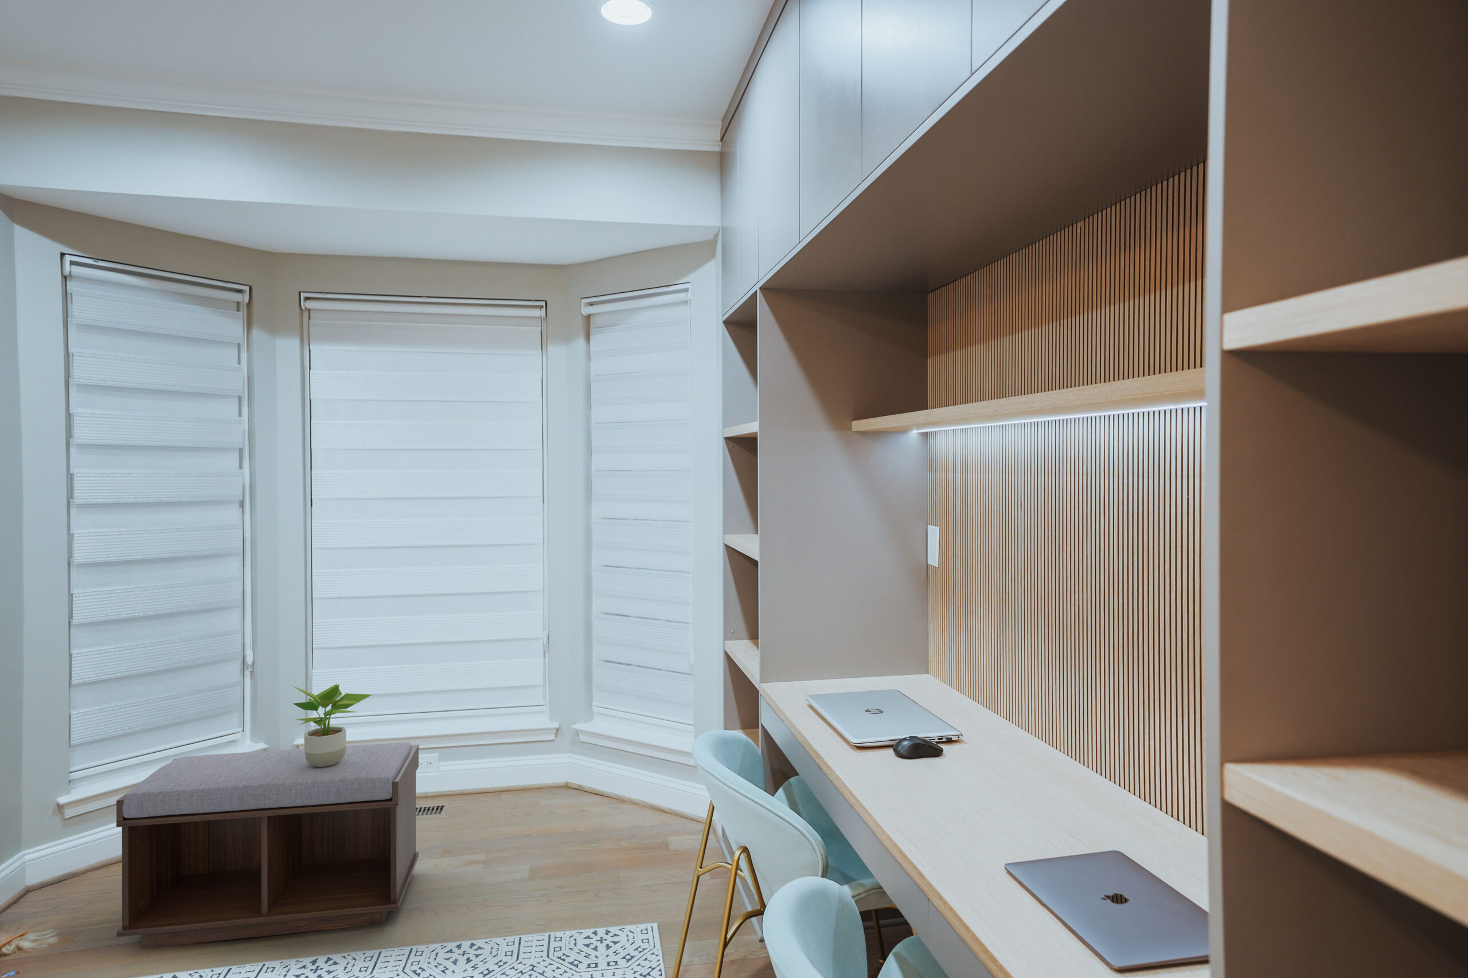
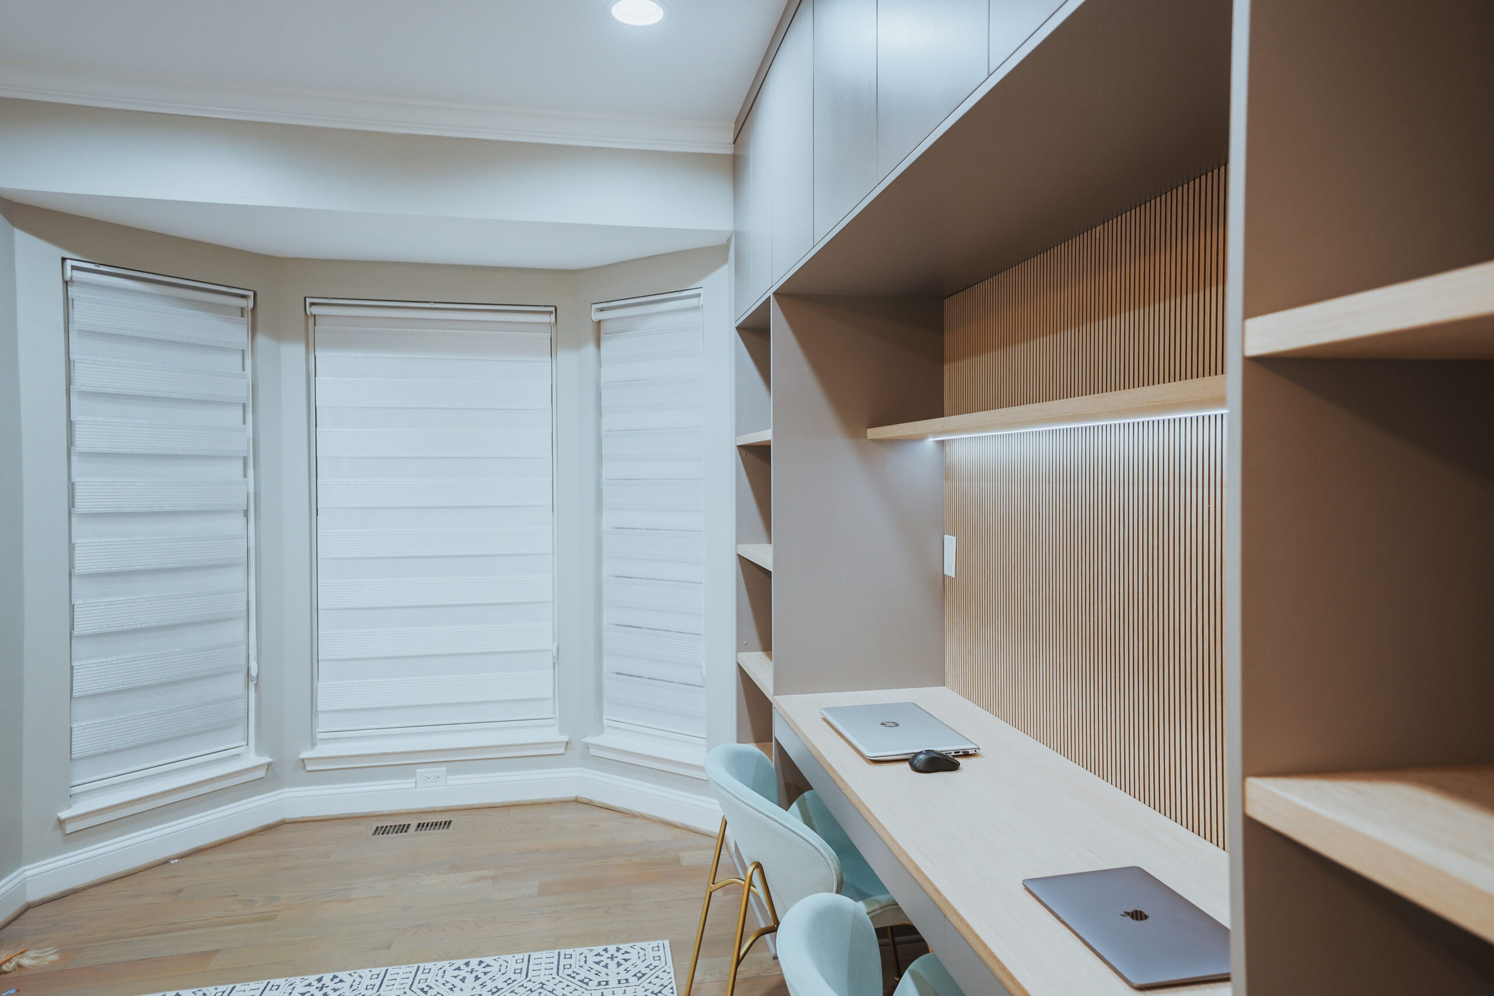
- bench [116,742,419,949]
- potted plant [291,683,374,767]
